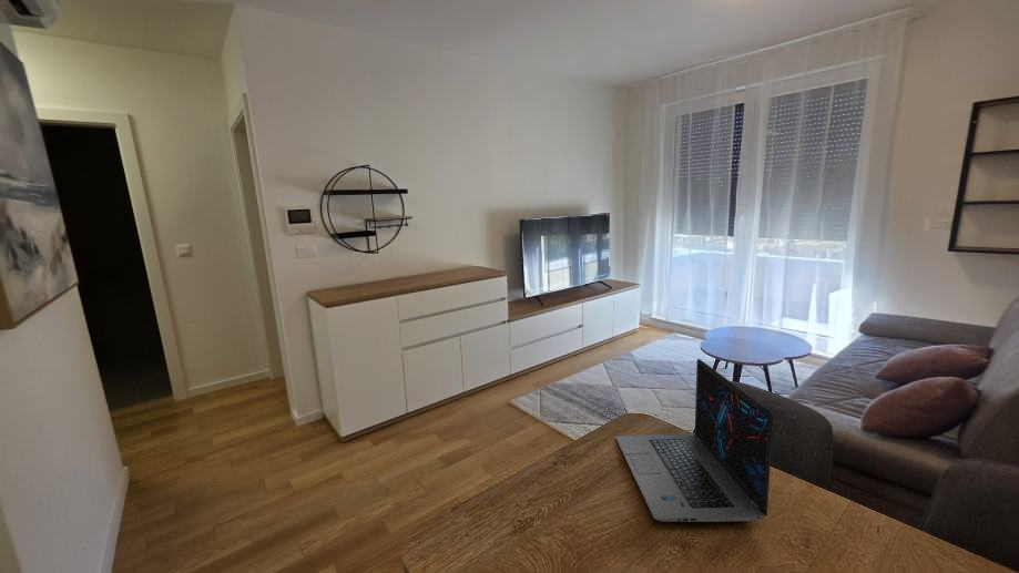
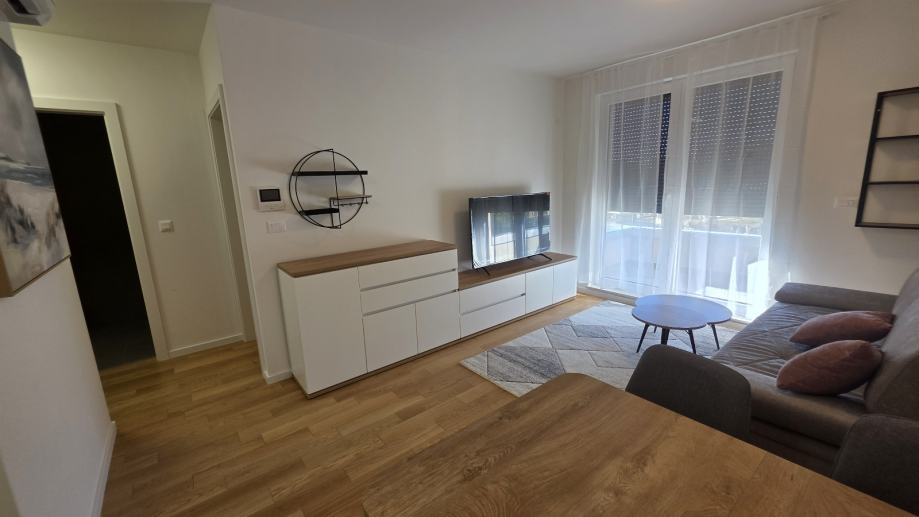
- laptop [614,358,774,523]
